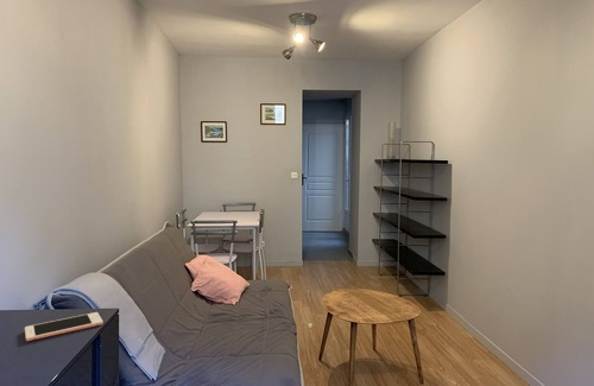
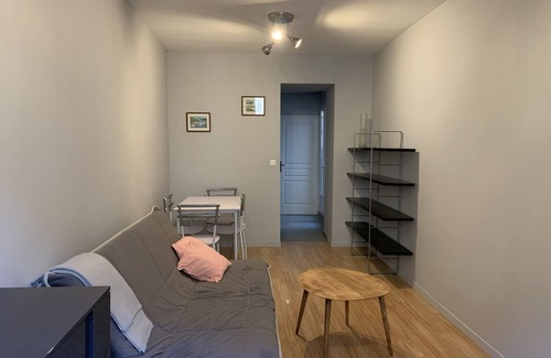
- cell phone [24,311,105,342]
